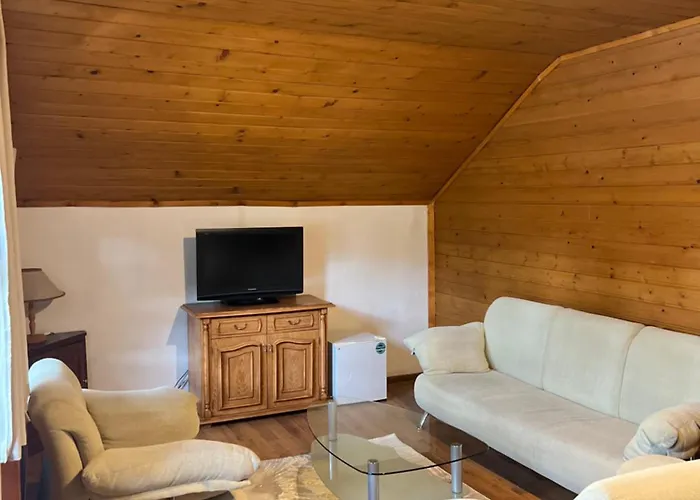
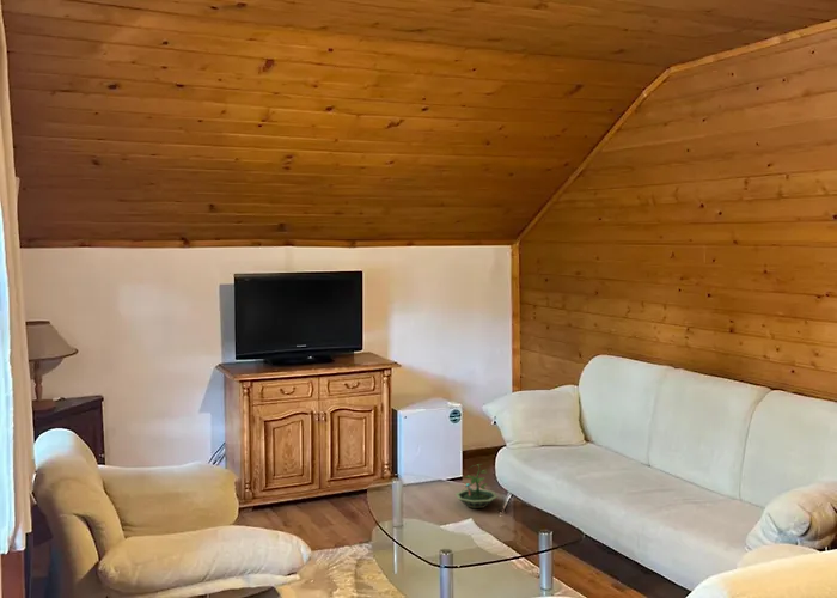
+ terrarium [454,463,499,509]
